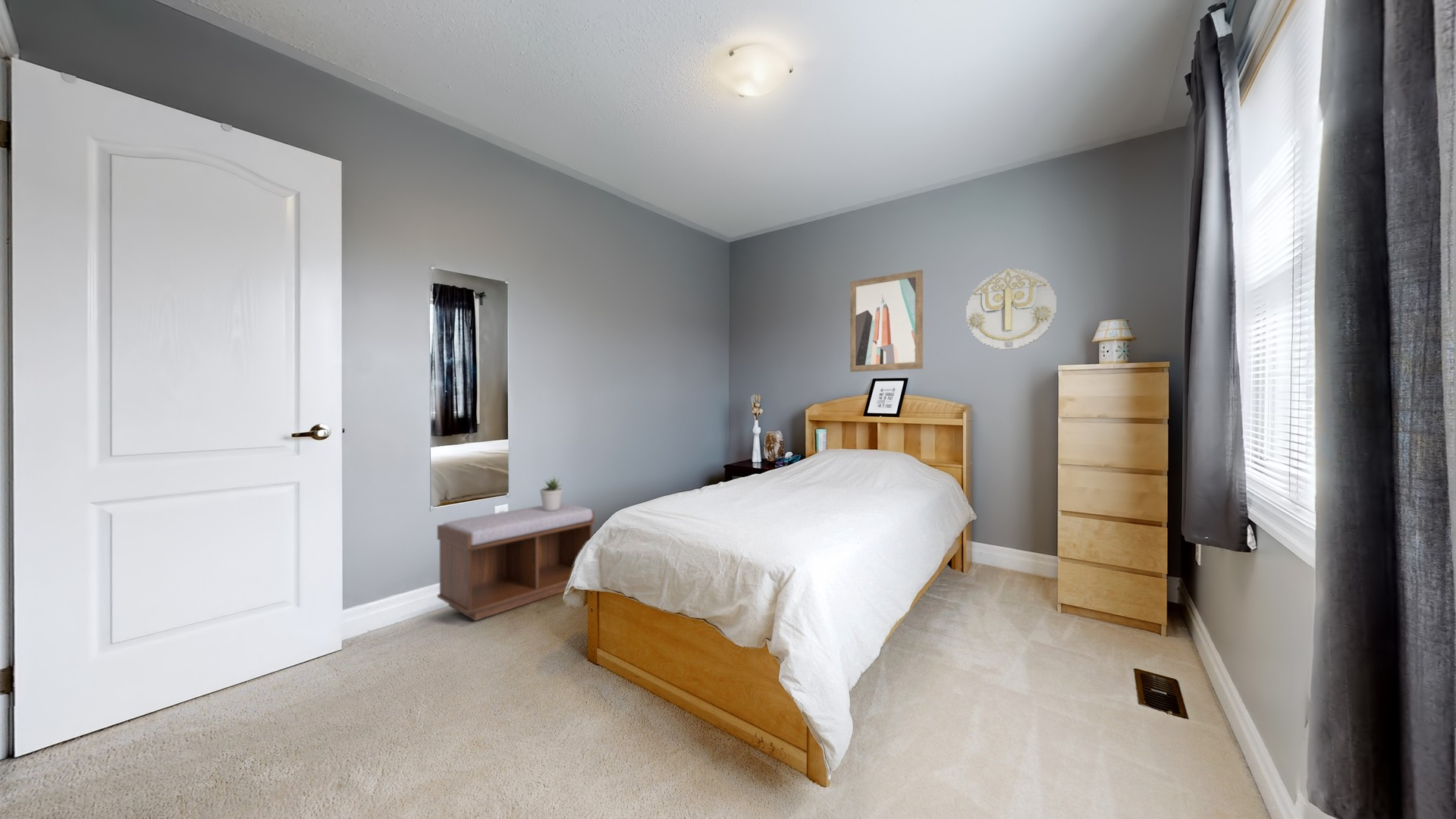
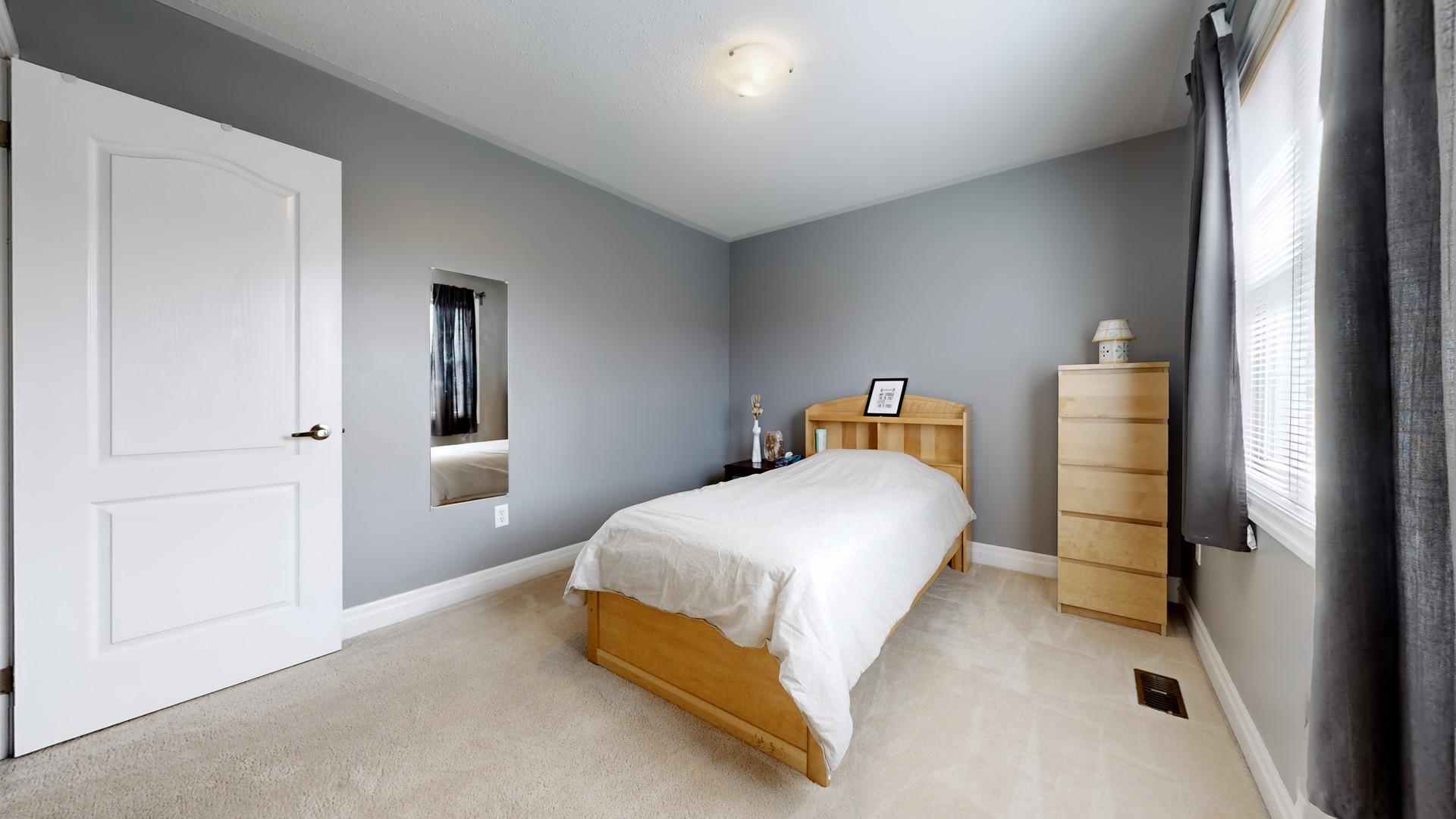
- wall decoration [965,267,1058,350]
- wall art [849,269,924,372]
- bench [437,502,595,622]
- potted plant [539,475,563,511]
